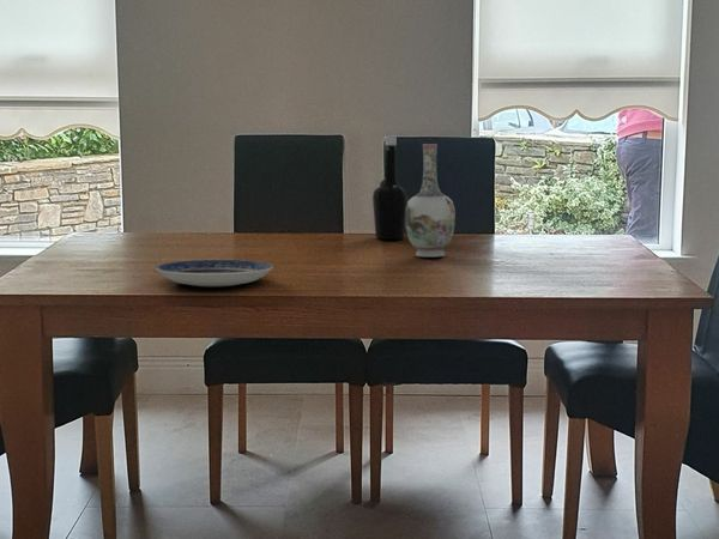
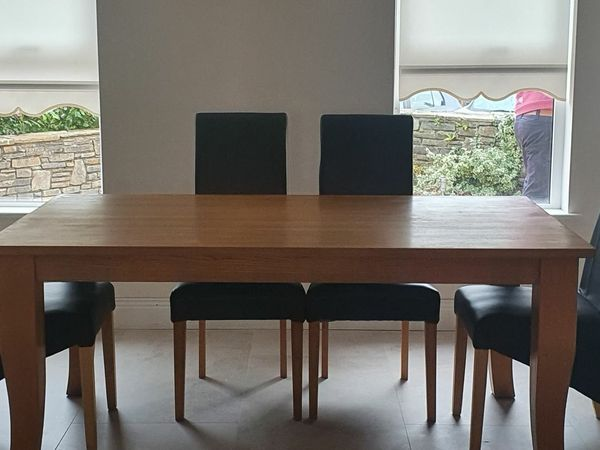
- plate [155,259,273,287]
- vase [405,143,457,259]
- bottle [371,135,409,241]
